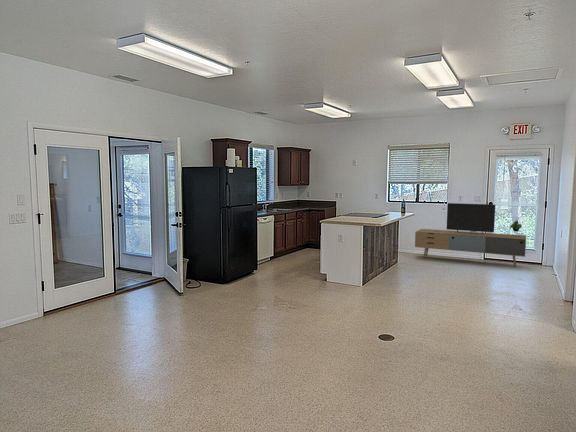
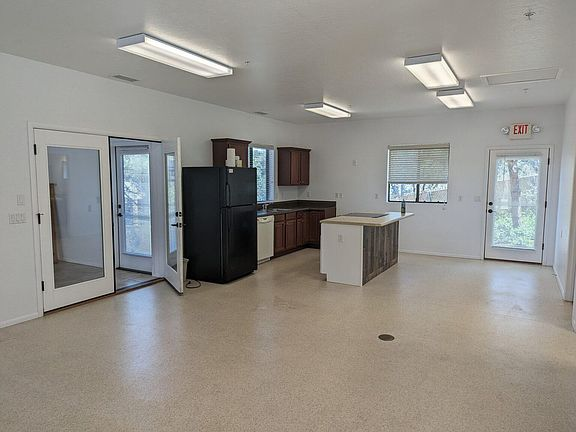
- media console [414,202,527,268]
